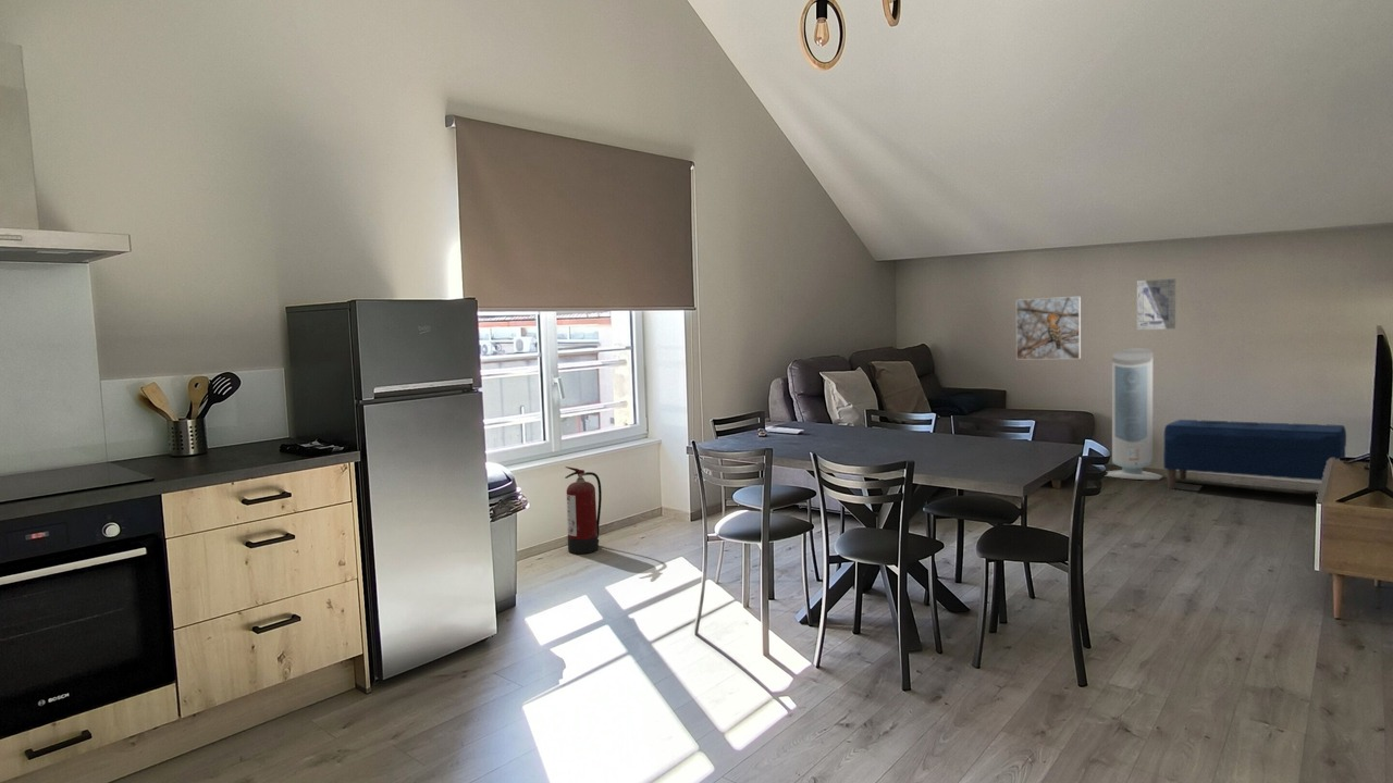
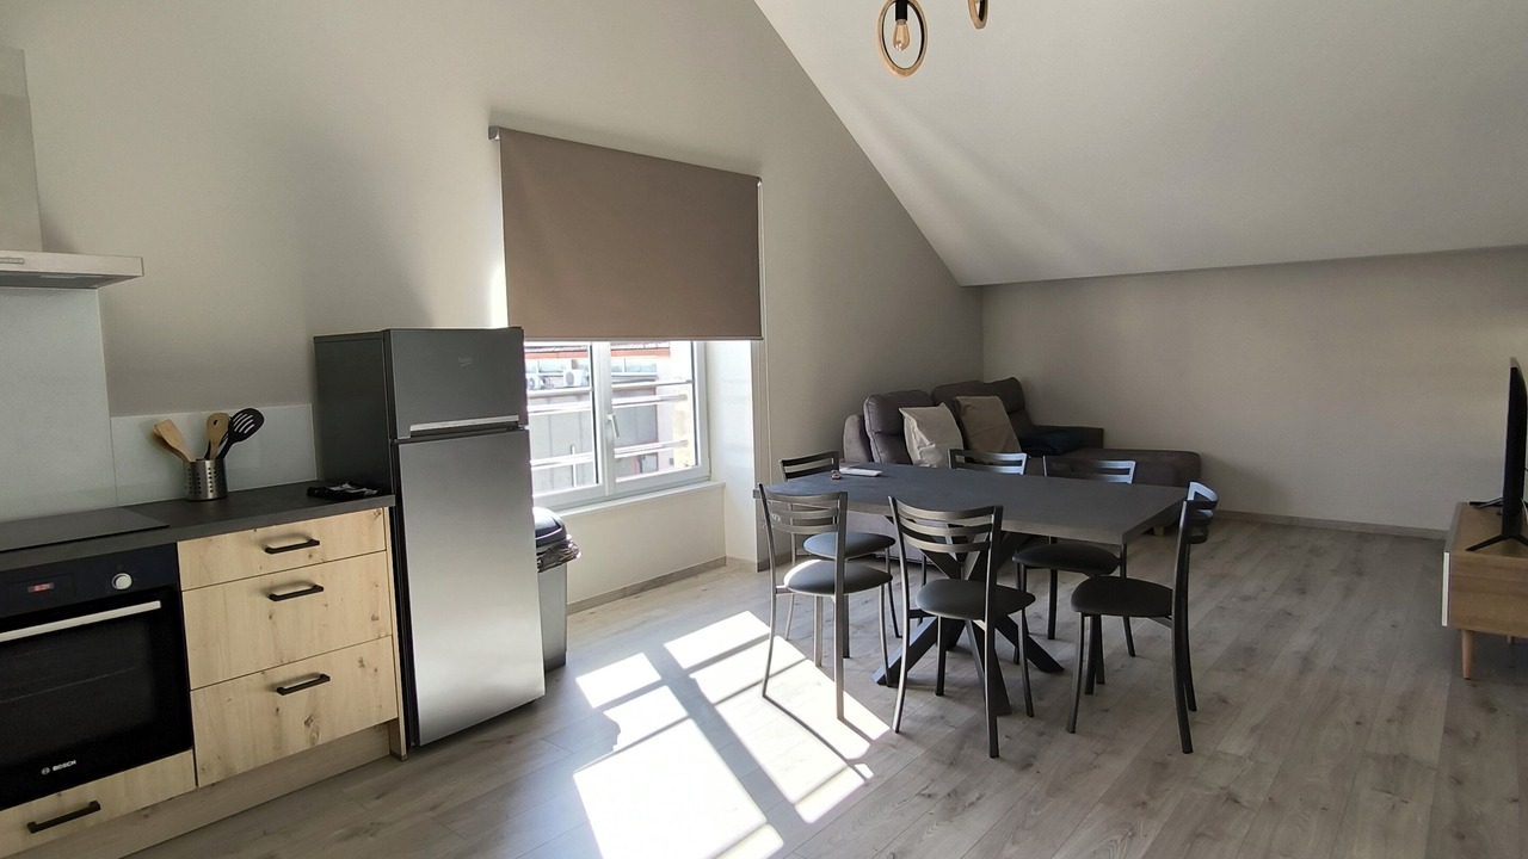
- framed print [1015,295,1082,361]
- fire extinguisher [564,465,603,555]
- wall art [1136,277,1176,331]
- air purifier [1106,347,1163,481]
- bench [1162,419,1347,490]
